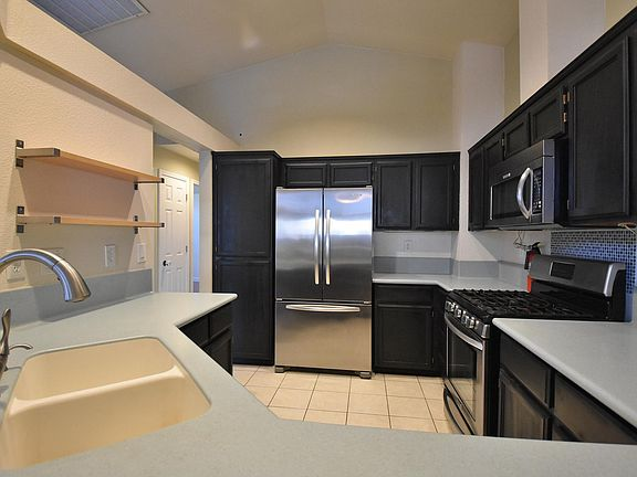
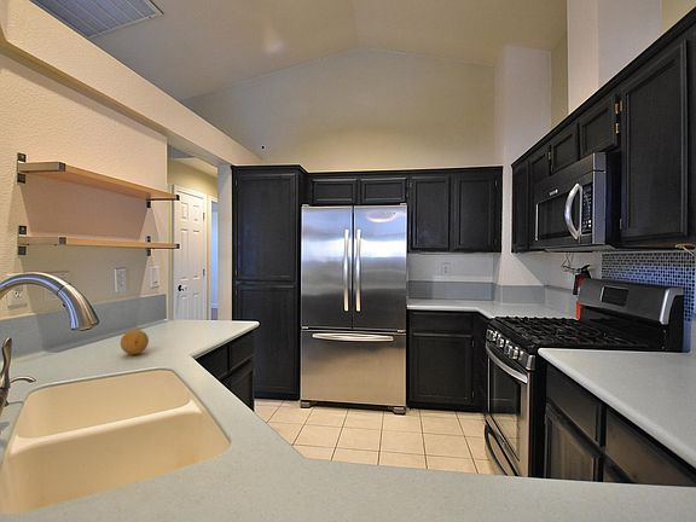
+ fruit [120,329,150,355]
